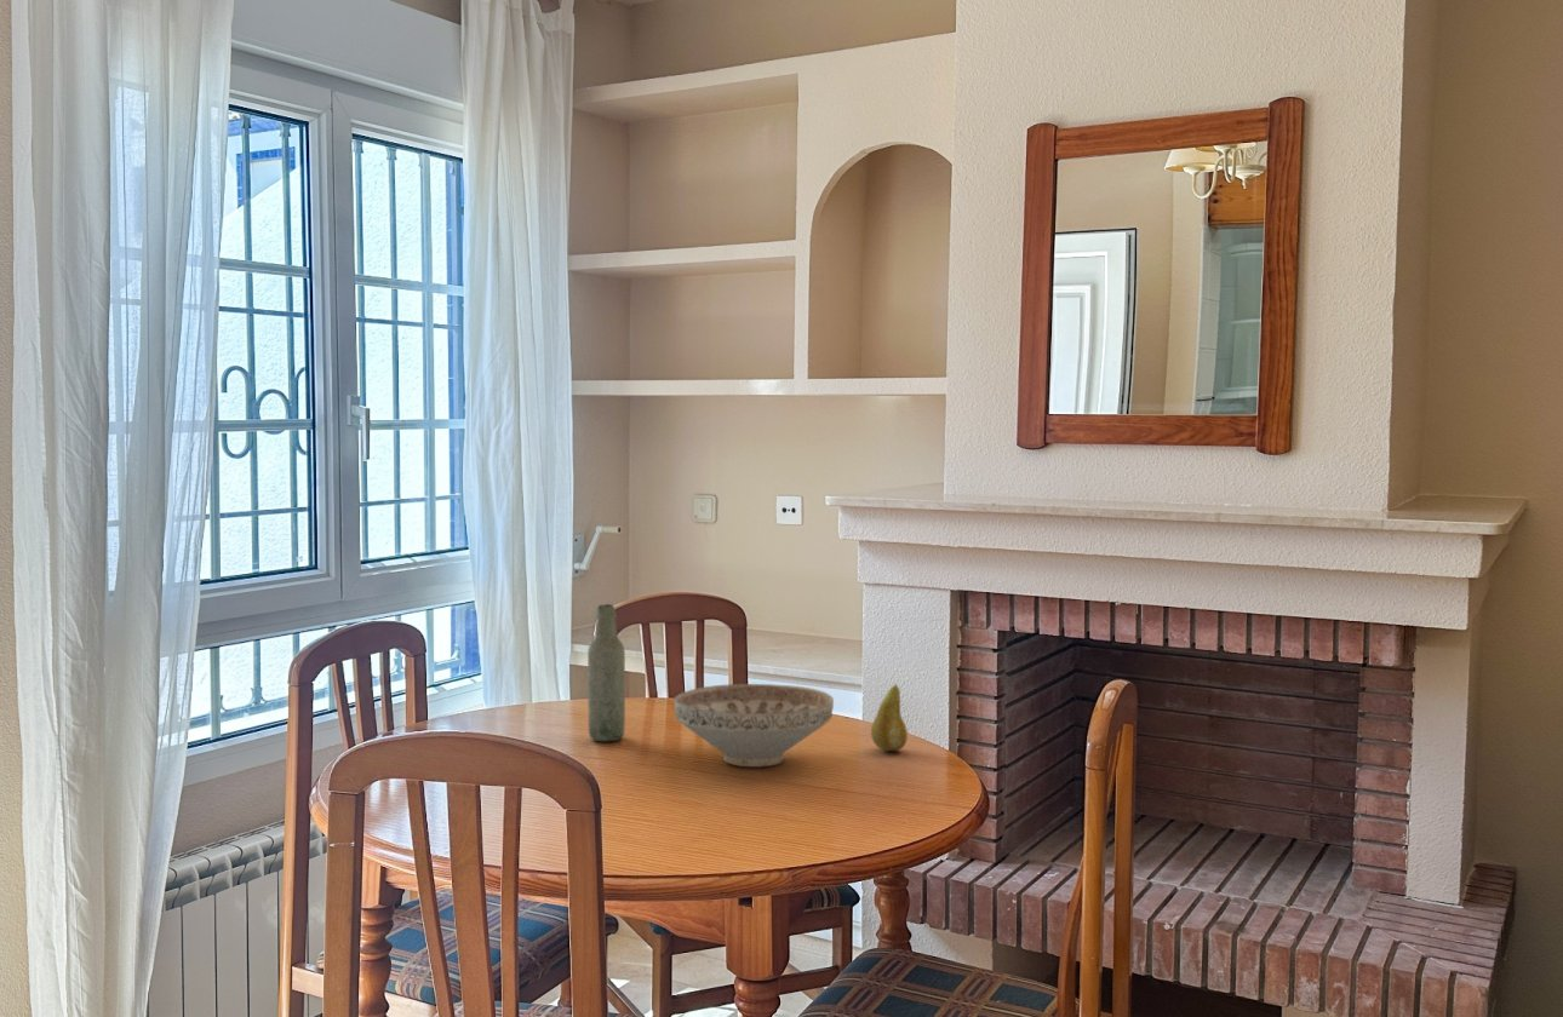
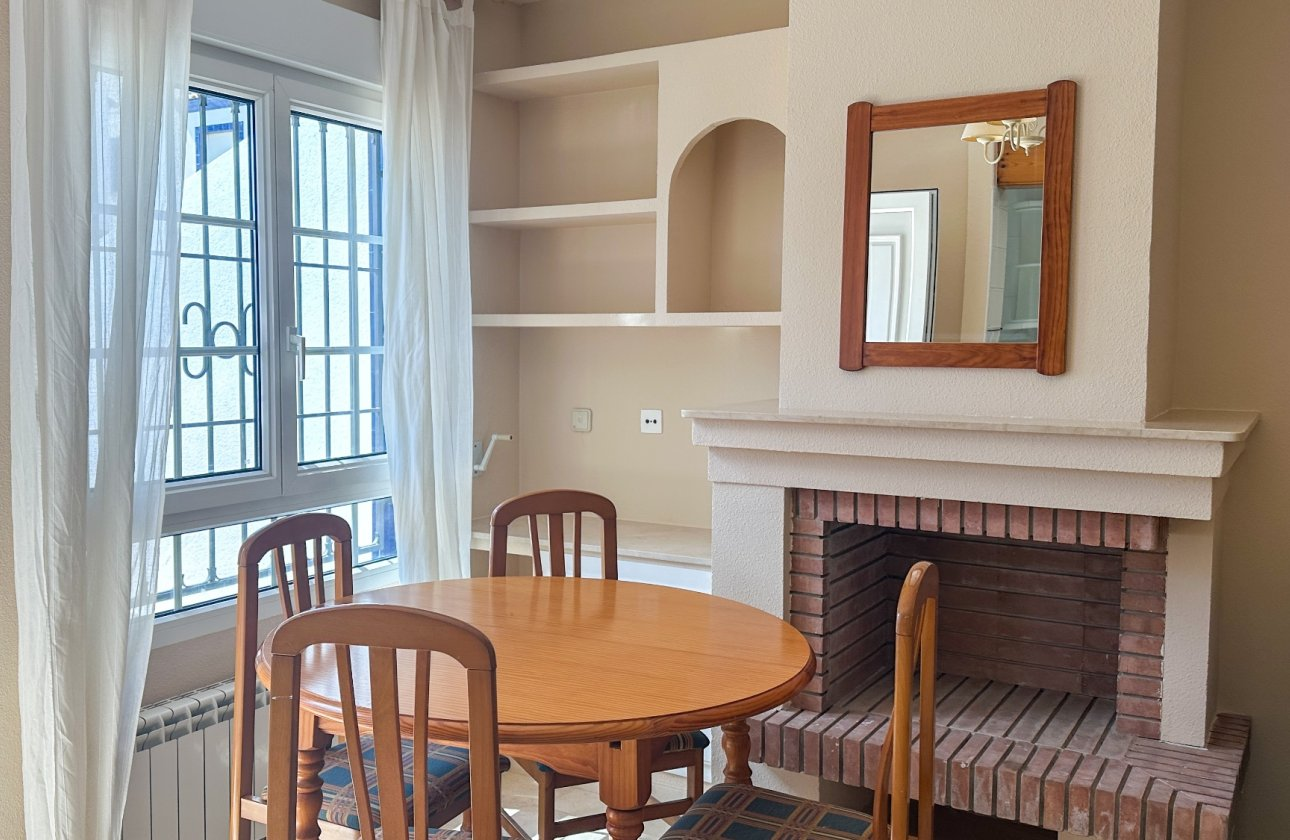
- bottle [586,603,626,742]
- fruit [870,683,909,752]
- decorative bowl [672,683,835,768]
